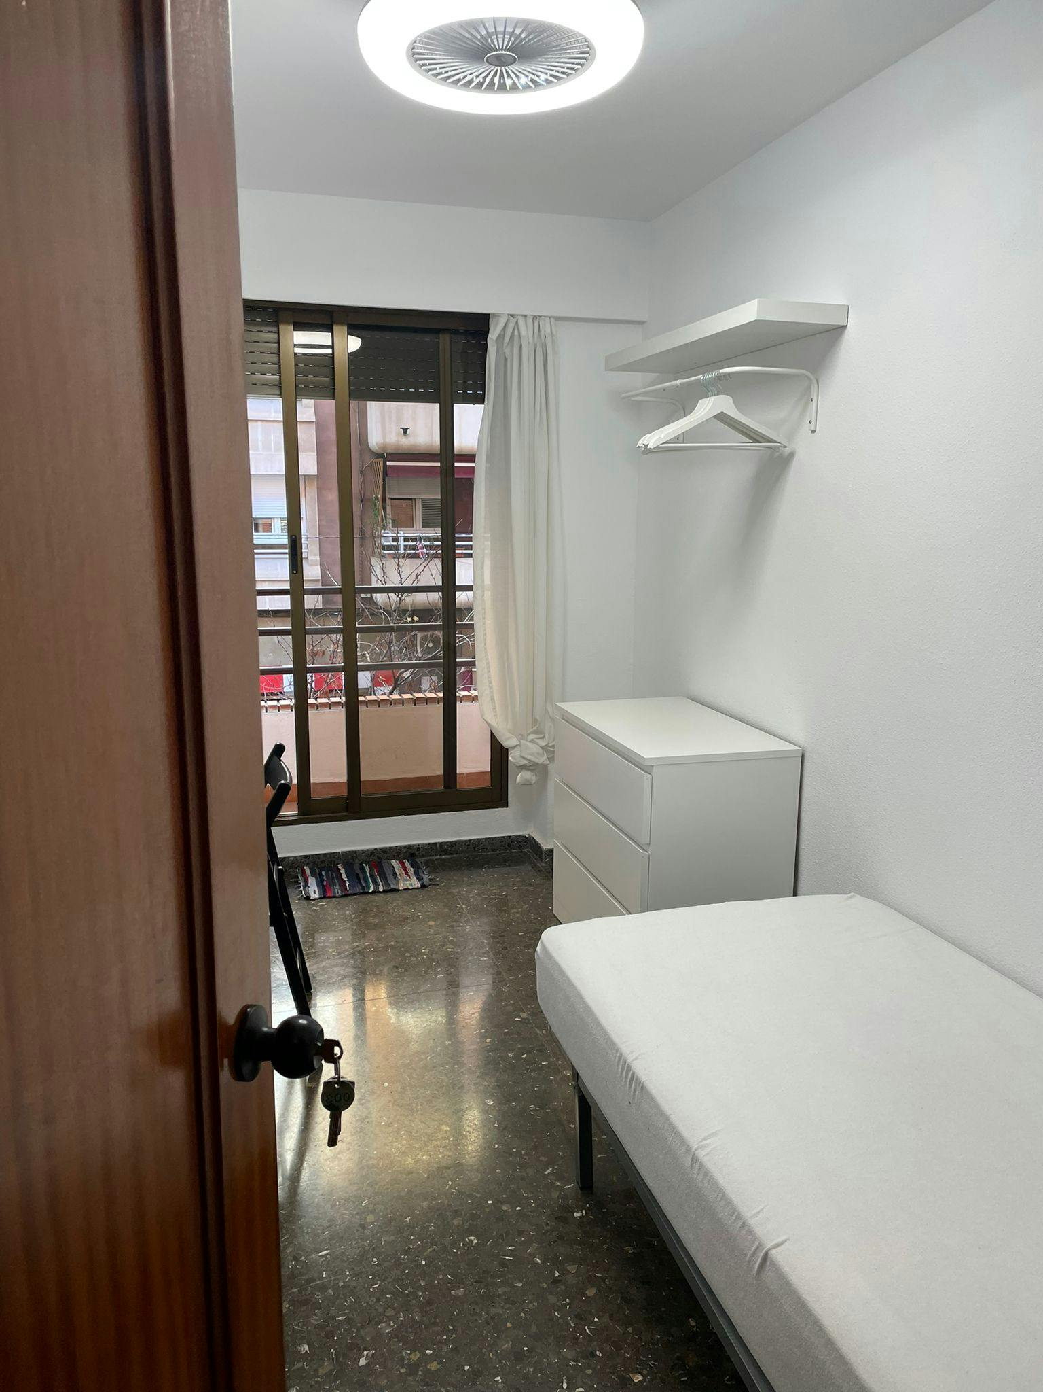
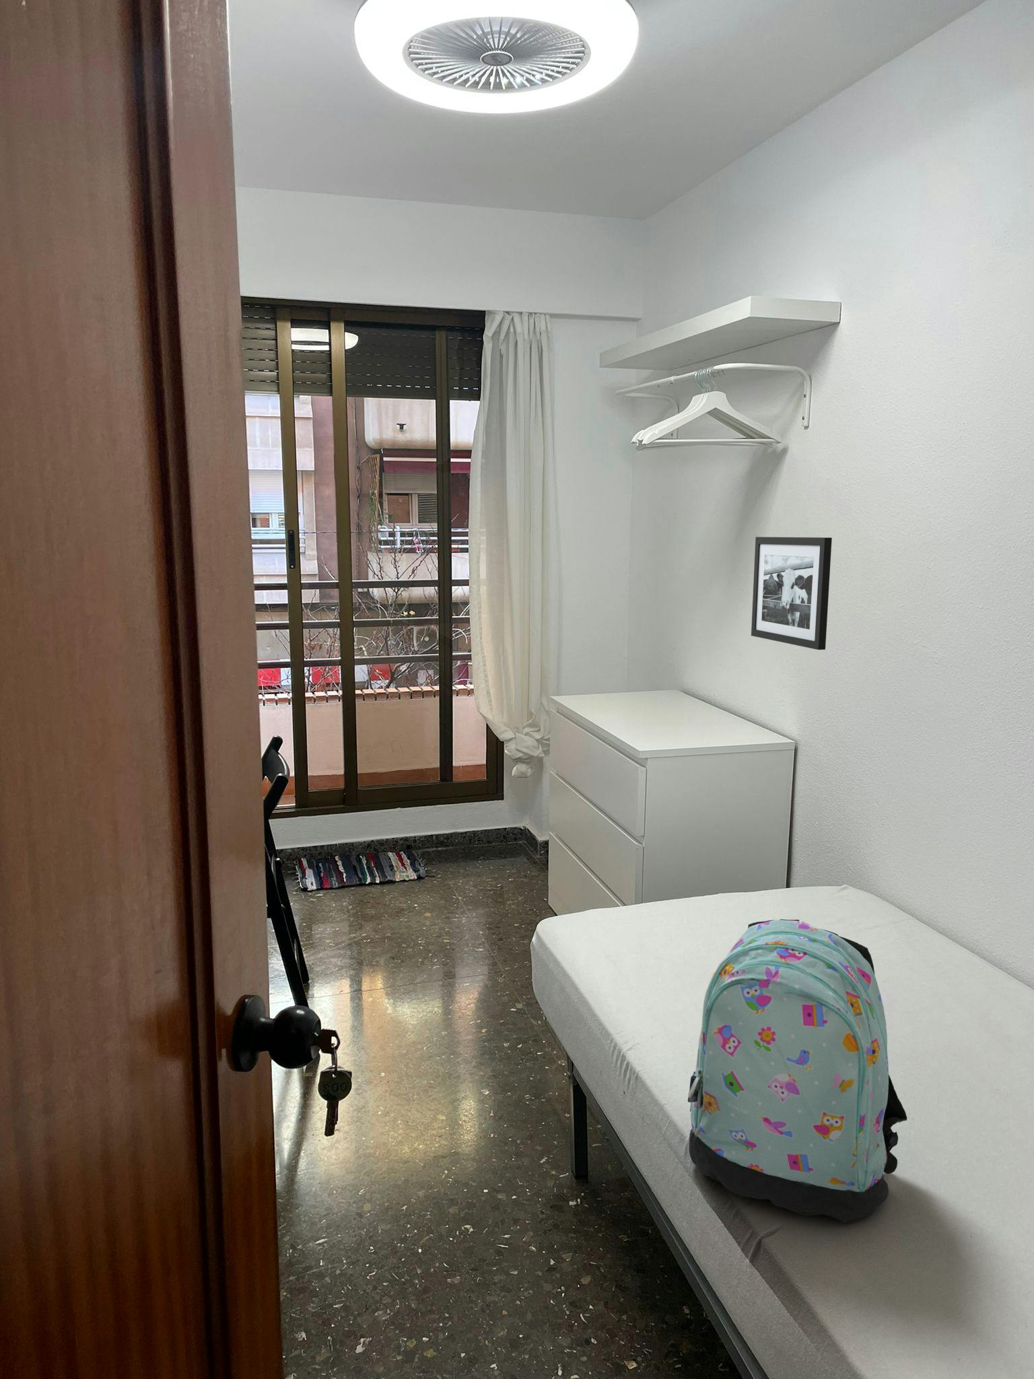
+ picture frame [751,536,833,650]
+ backpack [688,919,908,1224]
